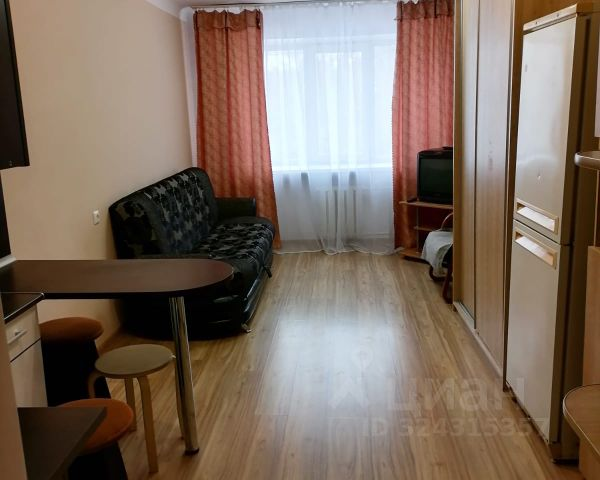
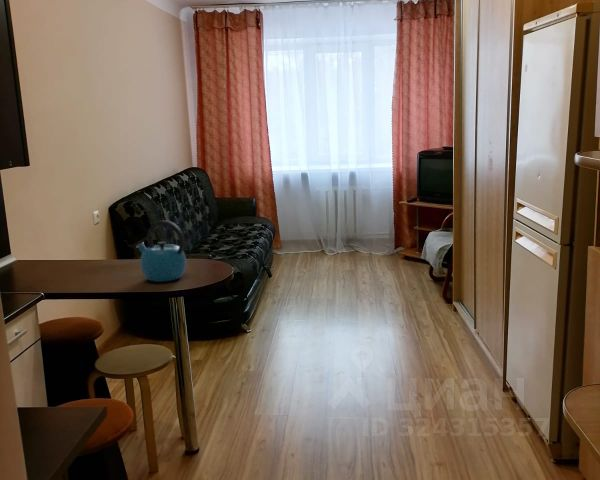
+ kettle [134,219,187,283]
